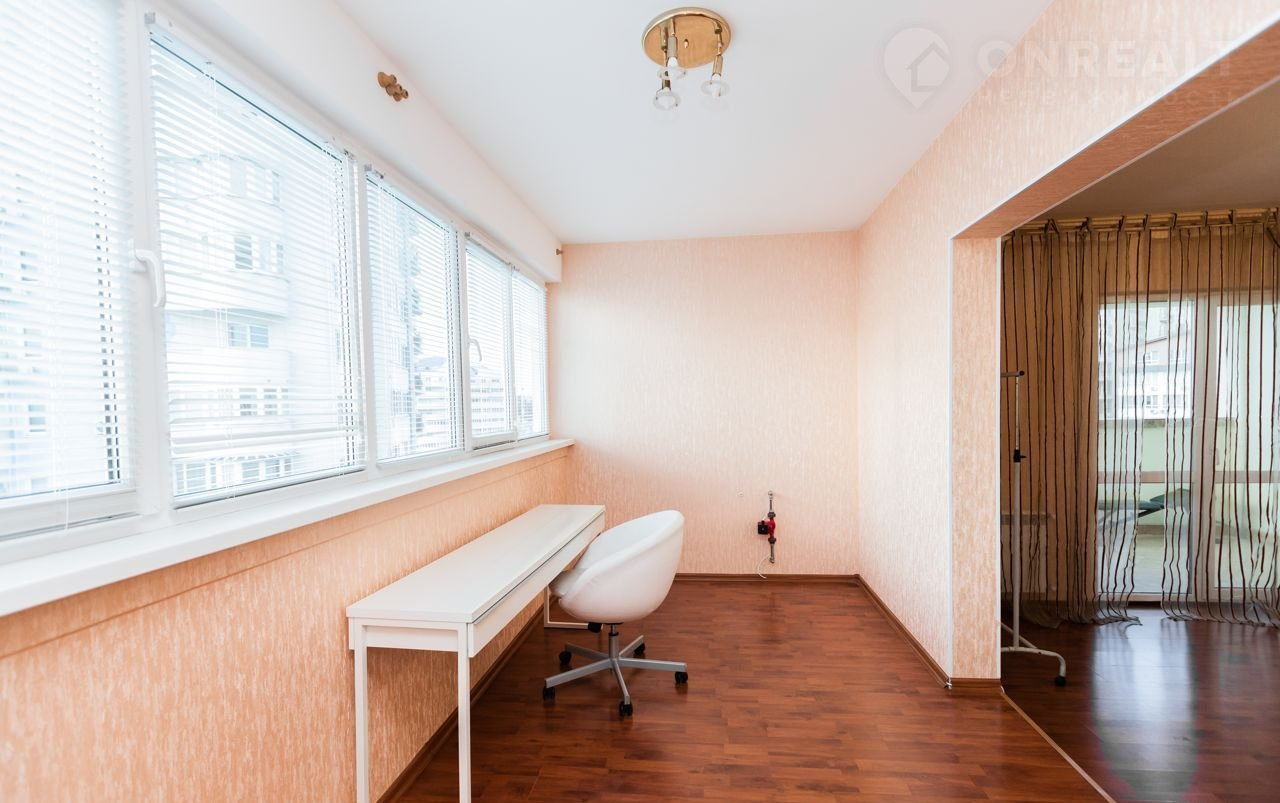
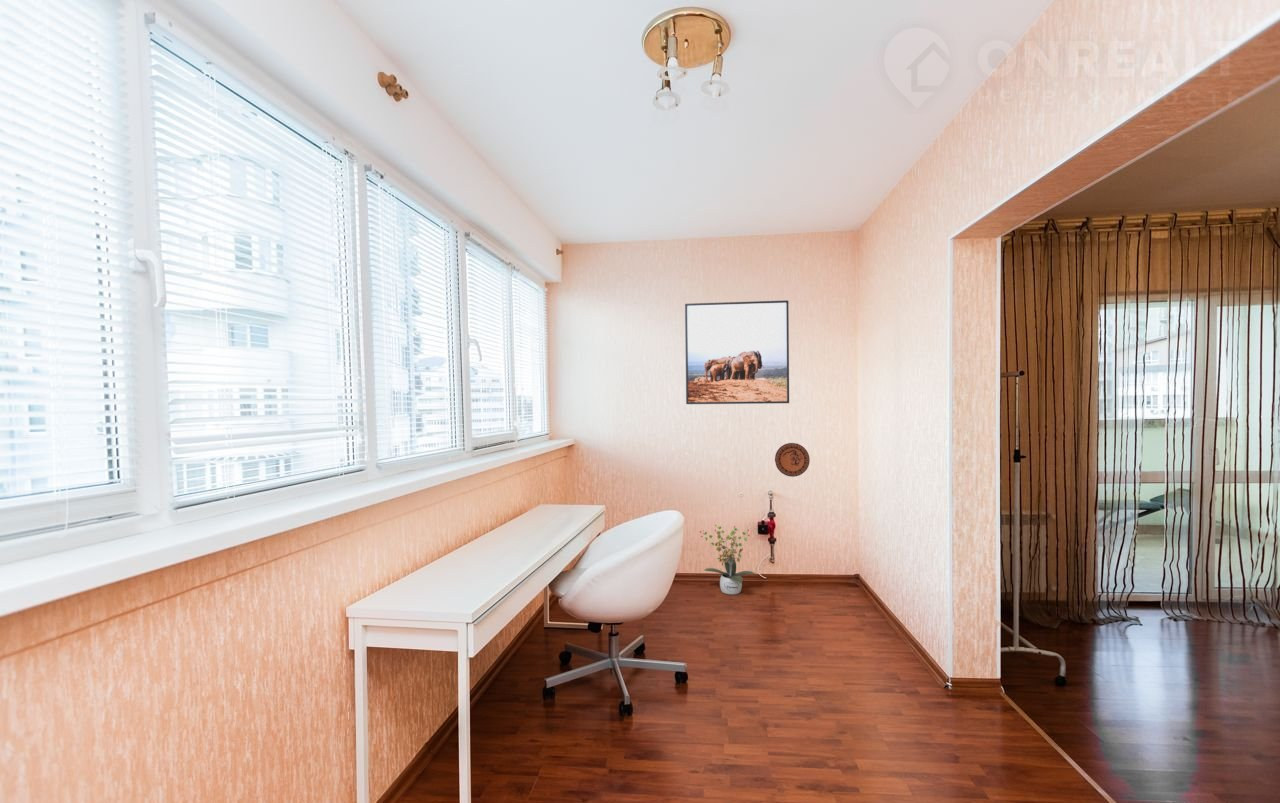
+ potted plant [699,524,756,596]
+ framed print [684,299,790,405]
+ decorative plate [774,442,811,478]
